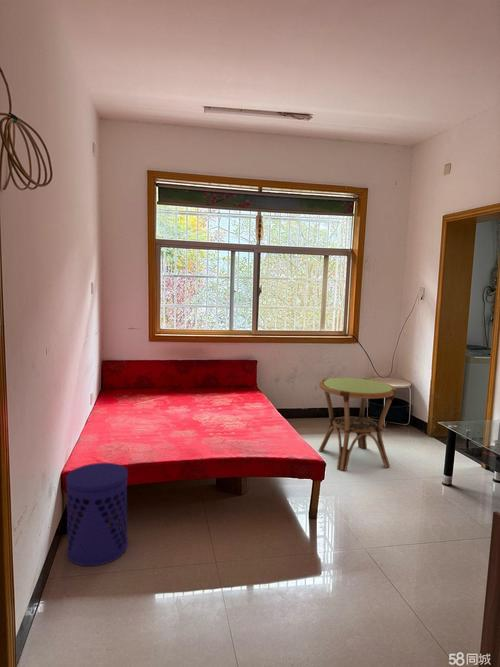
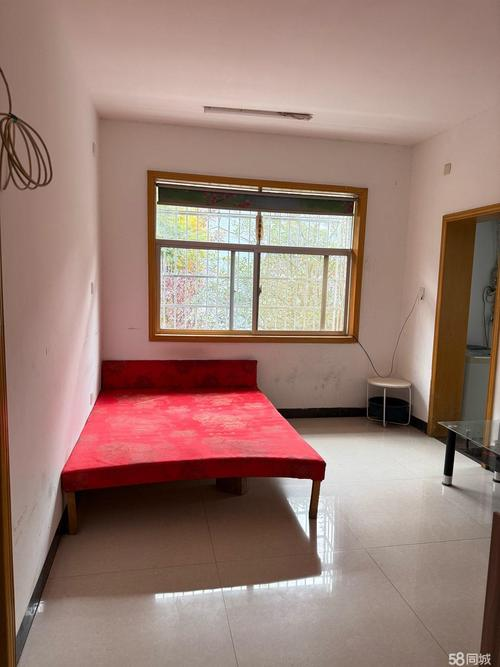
- waste bin [65,462,129,567]
- side table [318,376,397,472]
